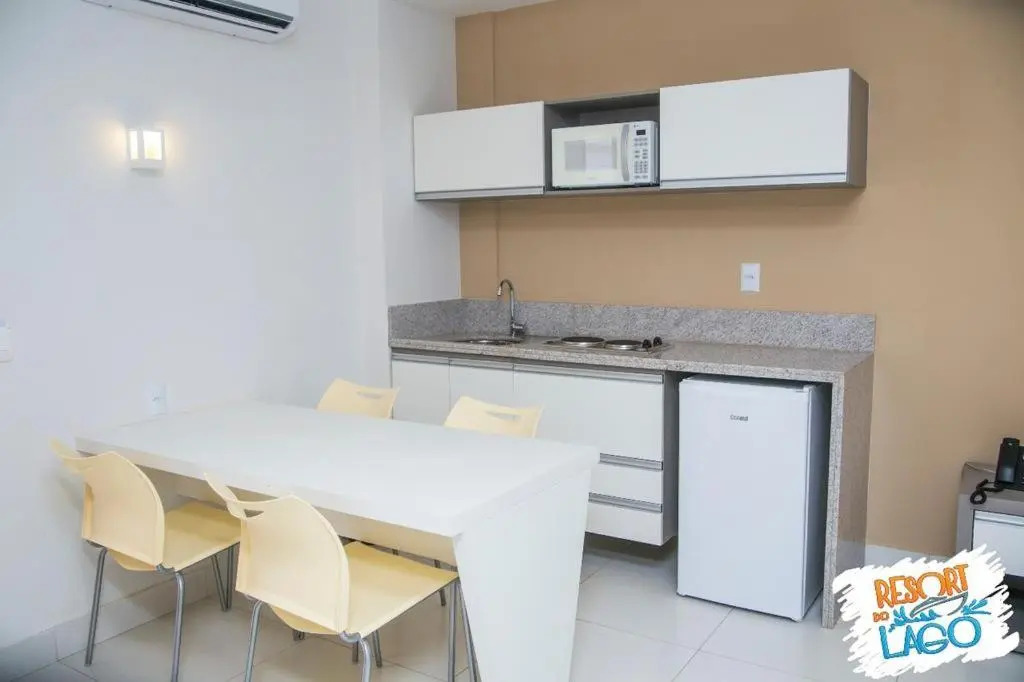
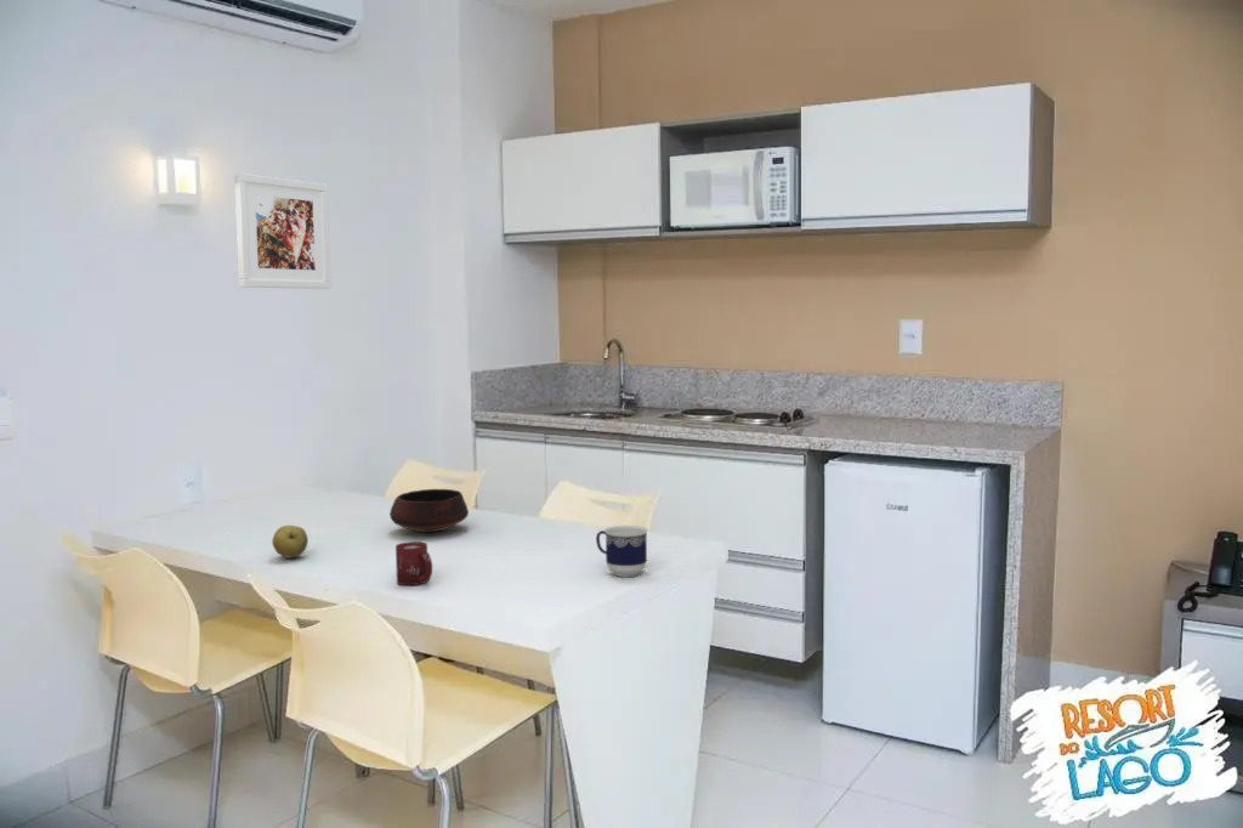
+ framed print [233,172,331,290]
+ cup [595,524,649,578]
+ fruit [271,524,310,560]
+ bowl [388,488,470,533]
+ cup [395,540,433,586]
